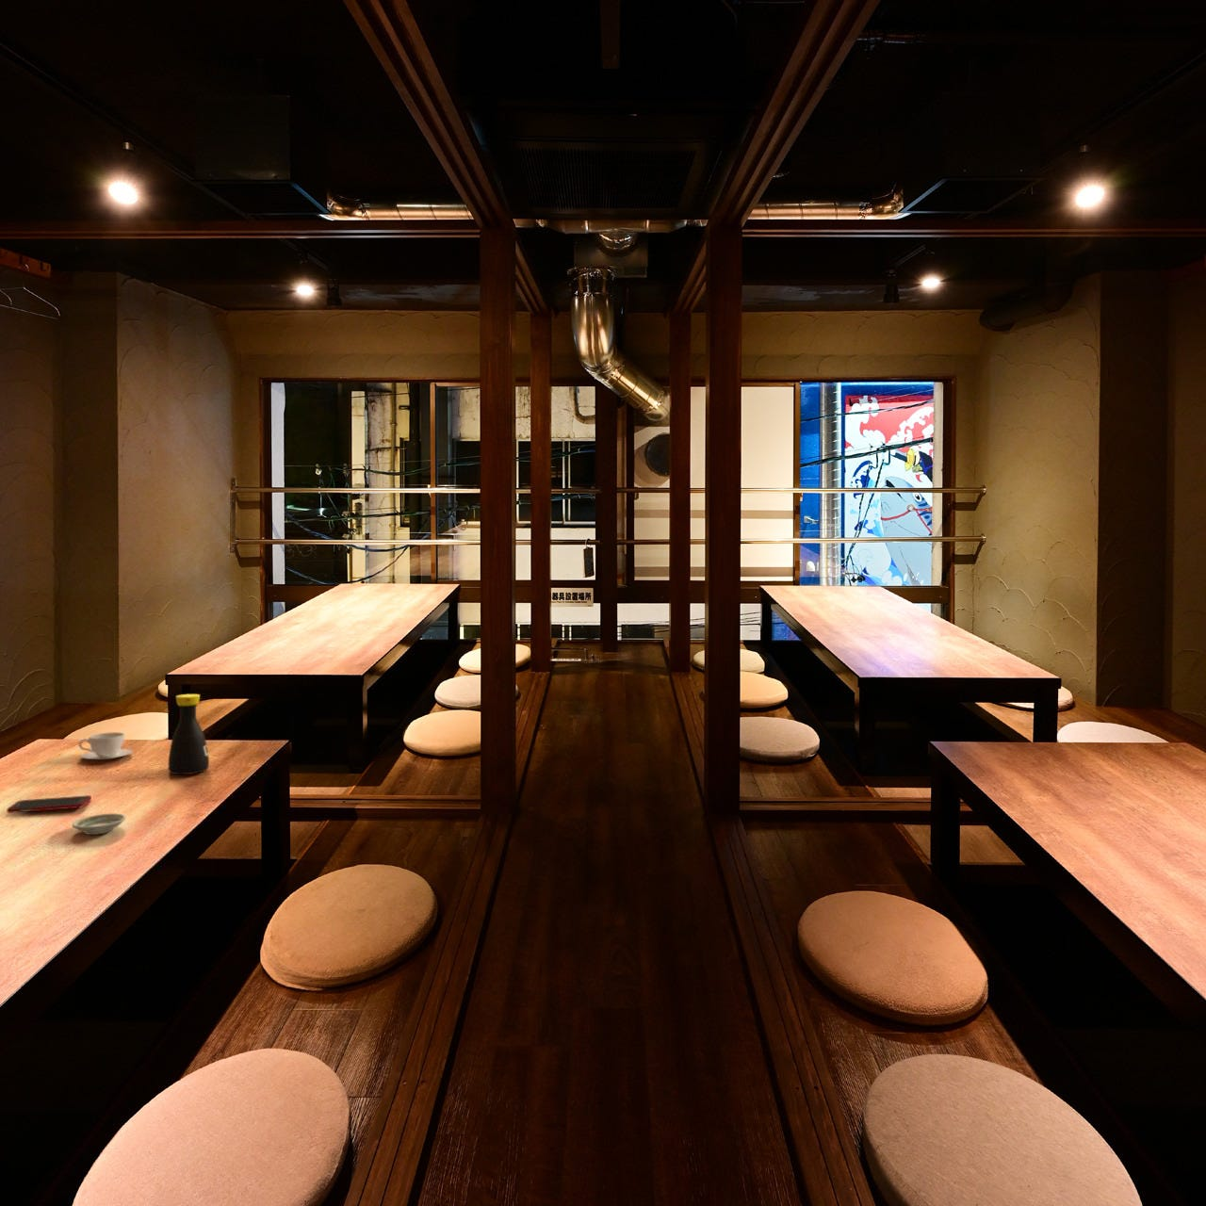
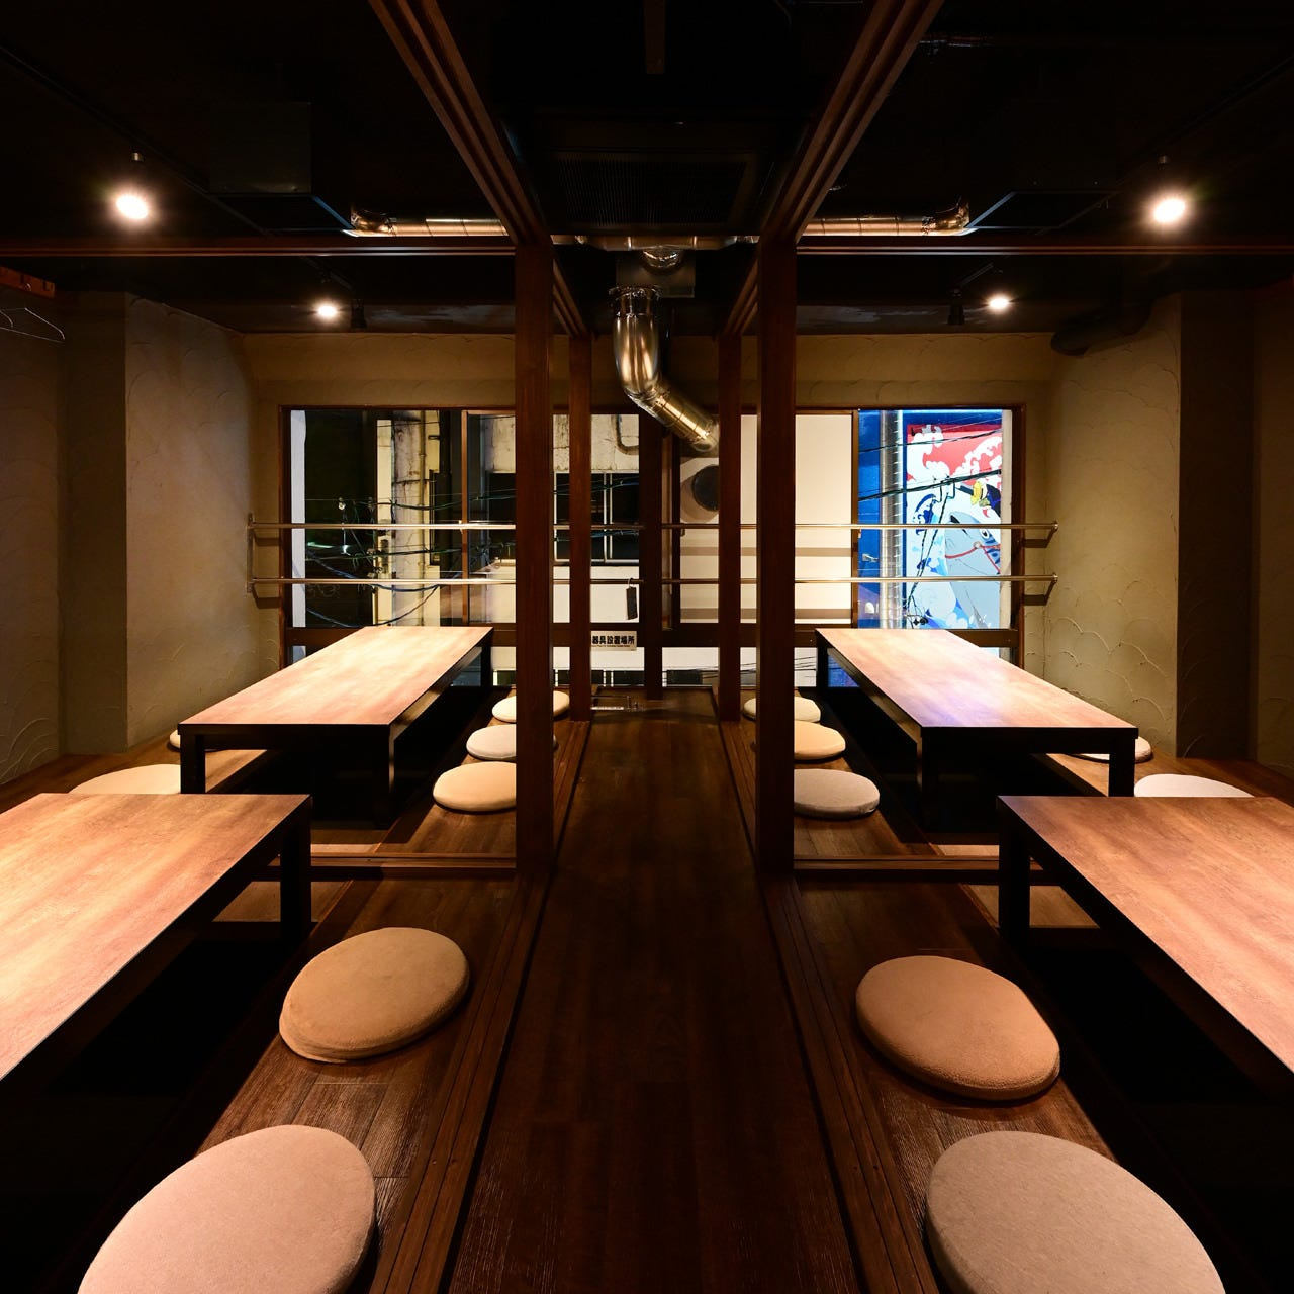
- bottle [168,694,210,775]
- cell phone [6,794,93,814]
- teacup [78,731,134,760]
- saucer [72,812,126,836]
